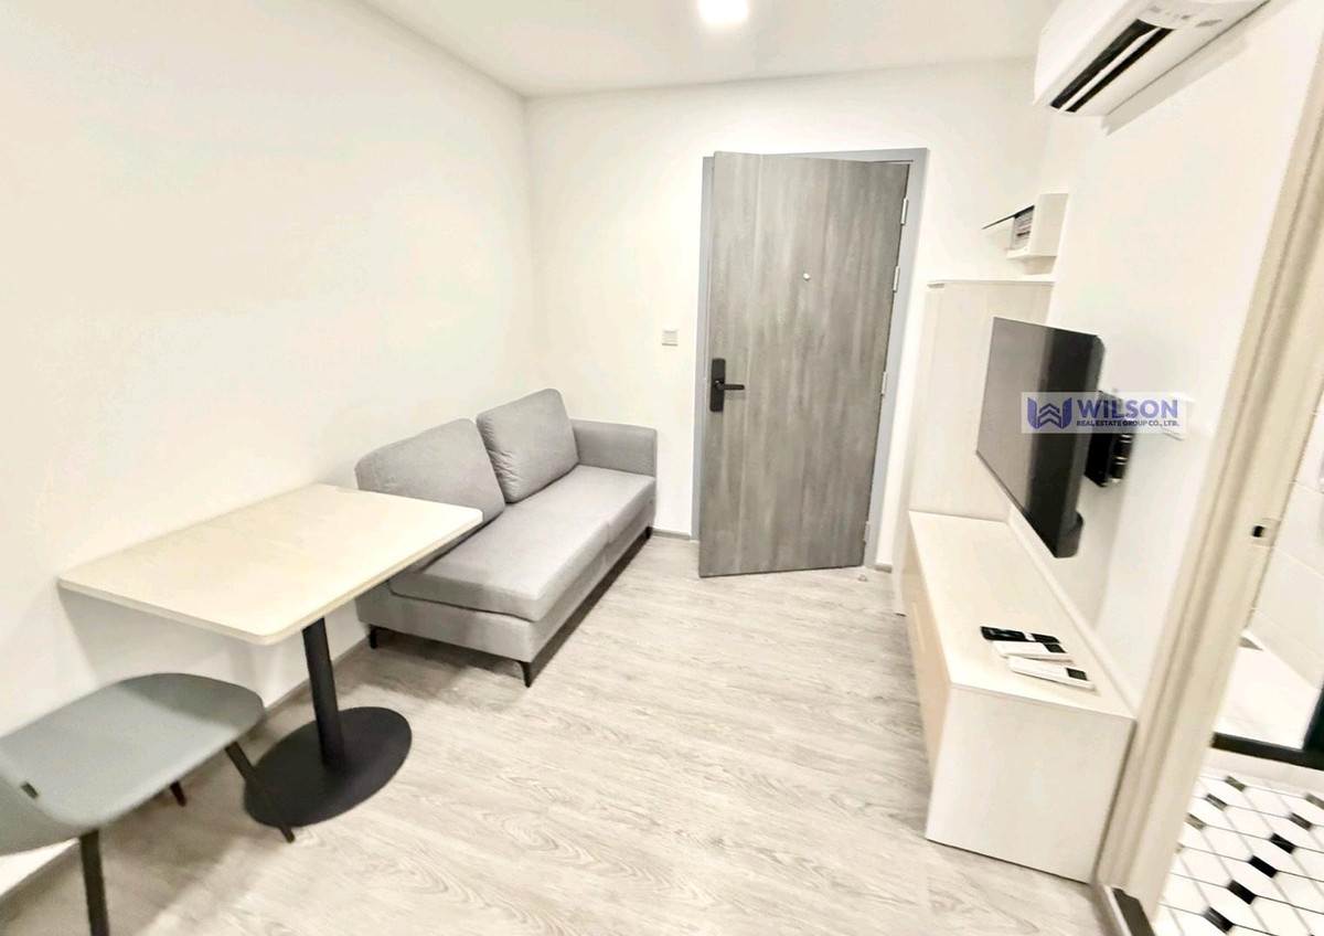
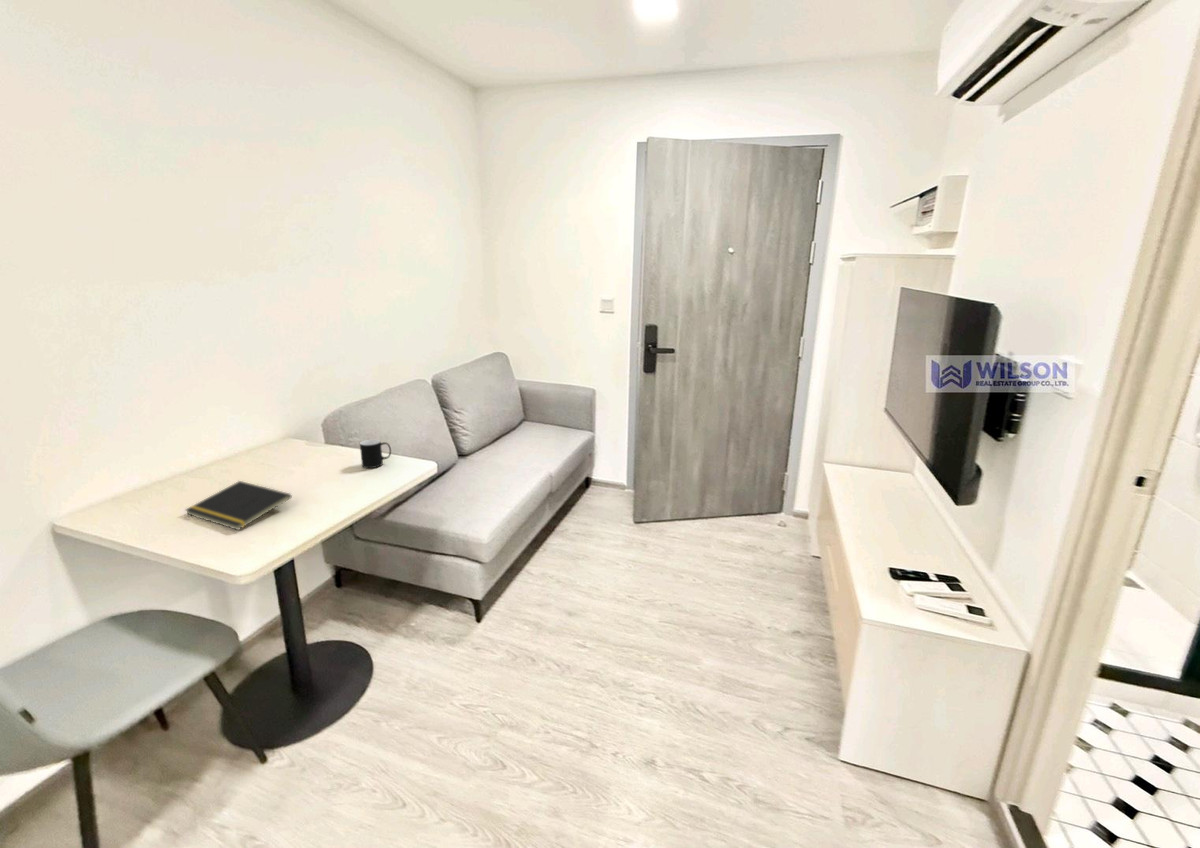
+ cup [359,439,392,469]
+ notepad [184,480,293,531]
